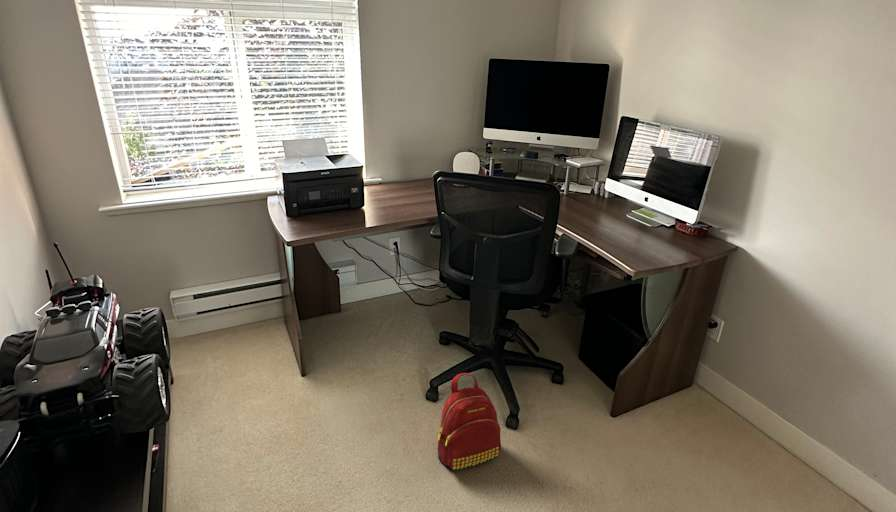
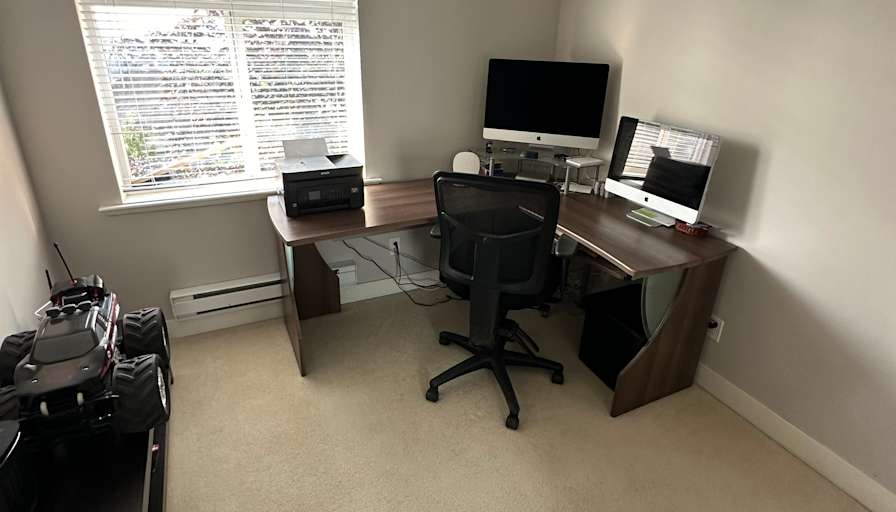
- backpack [437,372,502,471]
